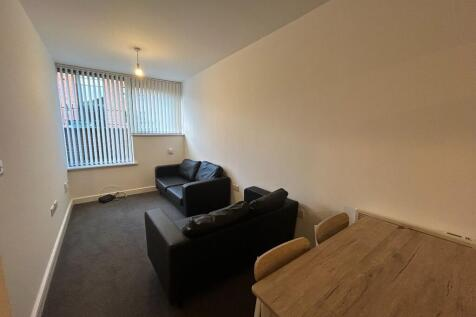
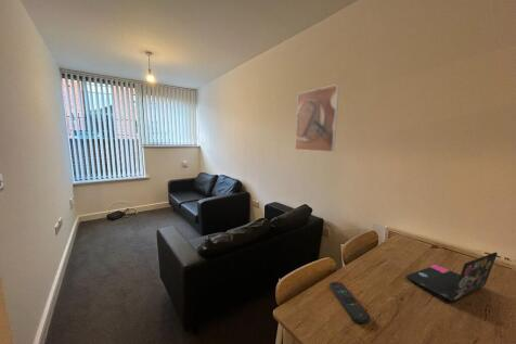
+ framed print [294,84,340,153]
+ laptop [404,252,498,304]
+ remote control [328,281,371,324]
